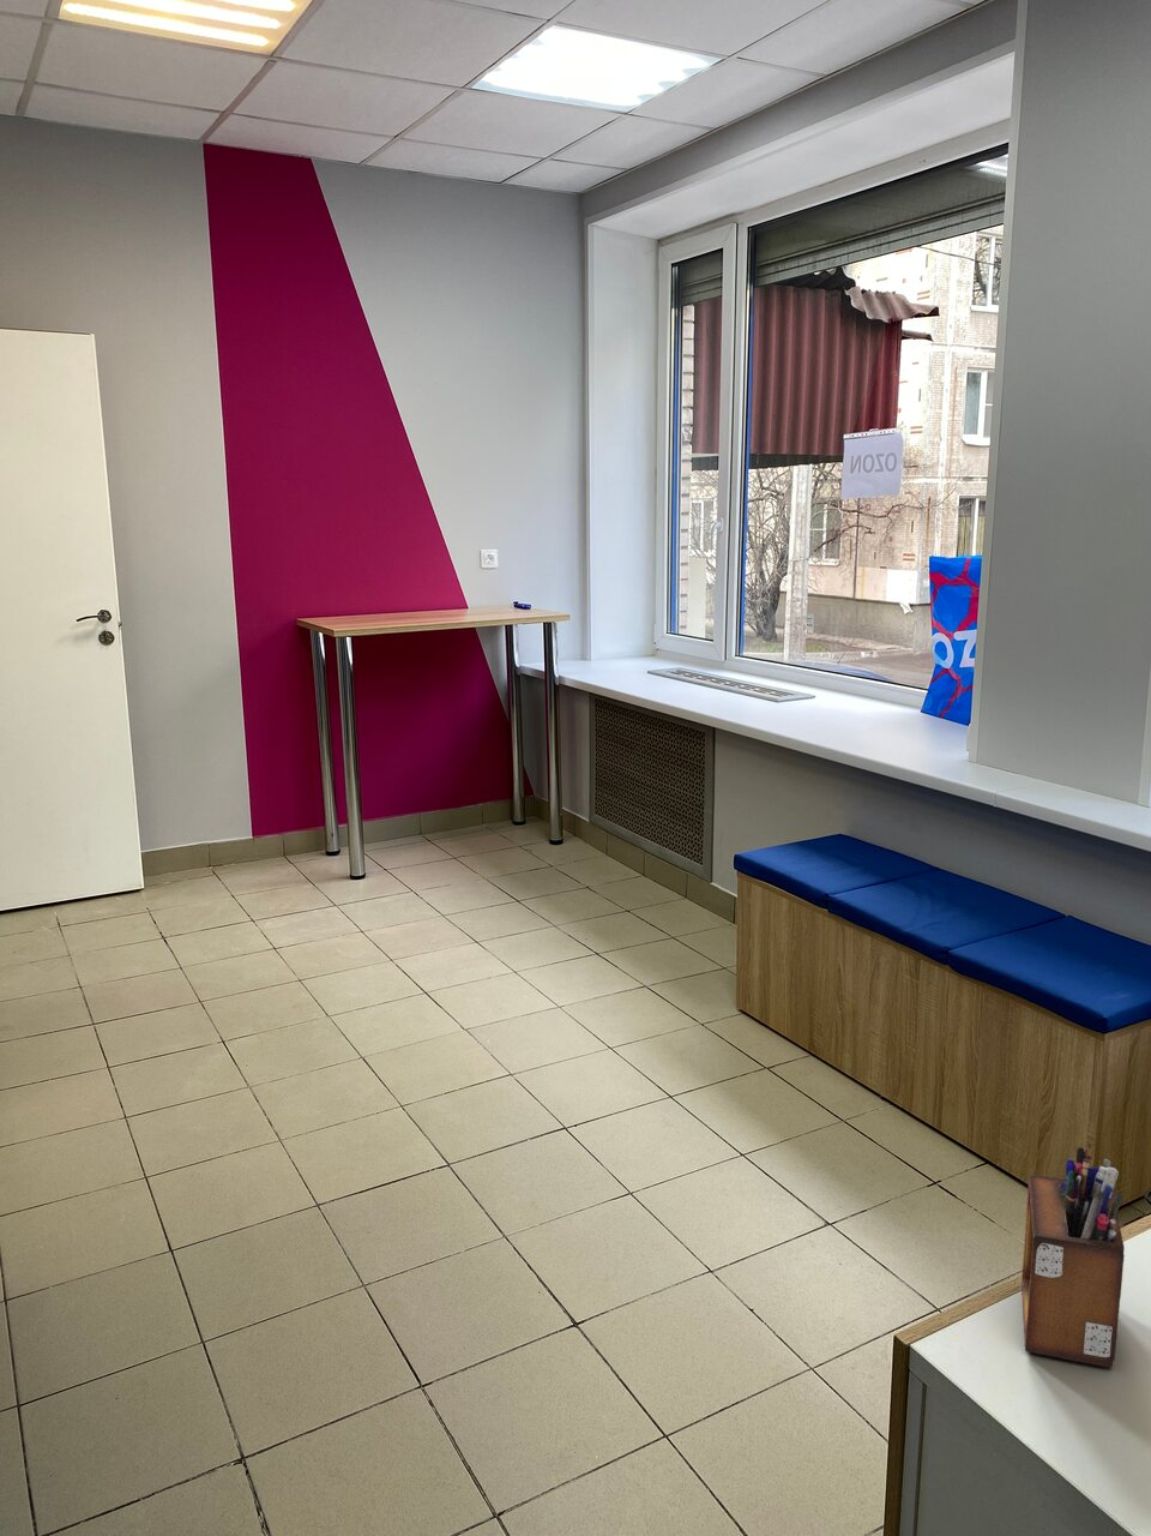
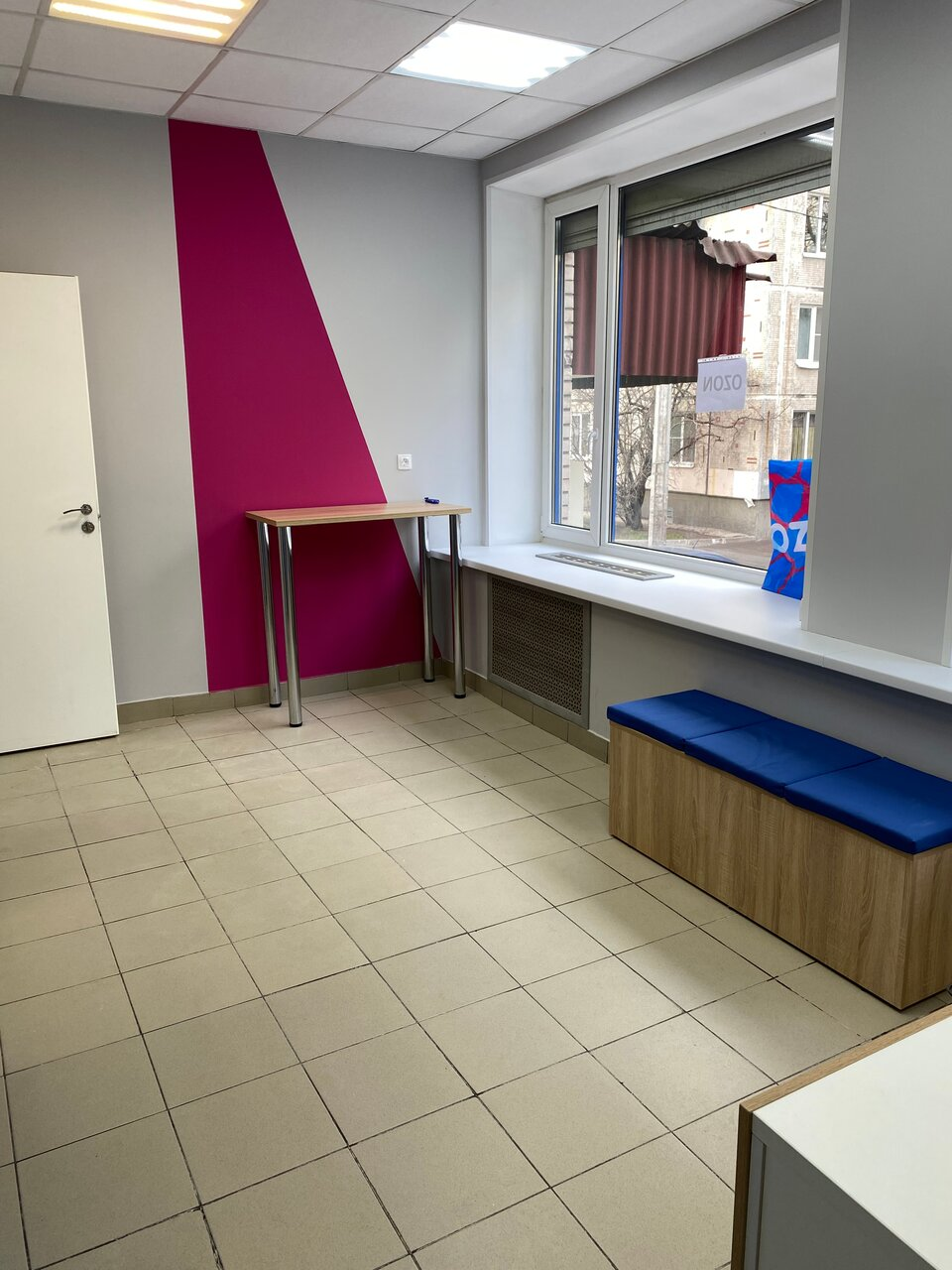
- desk organizer [1020,1143,1126,1368]
